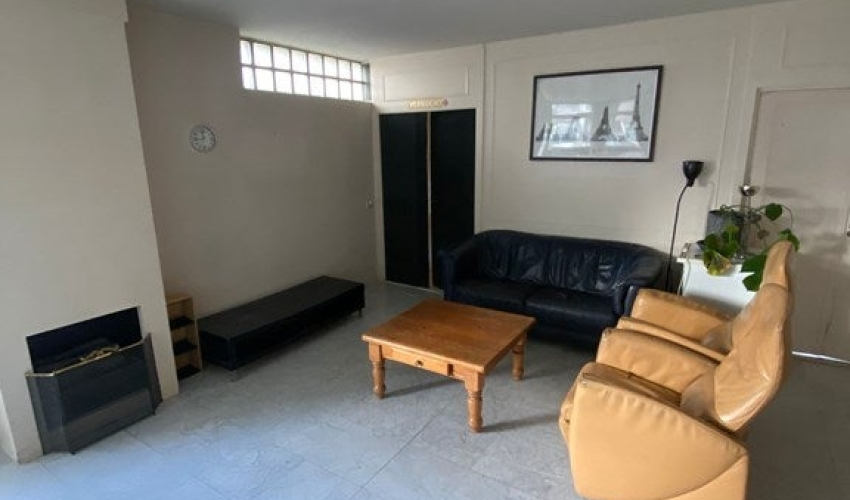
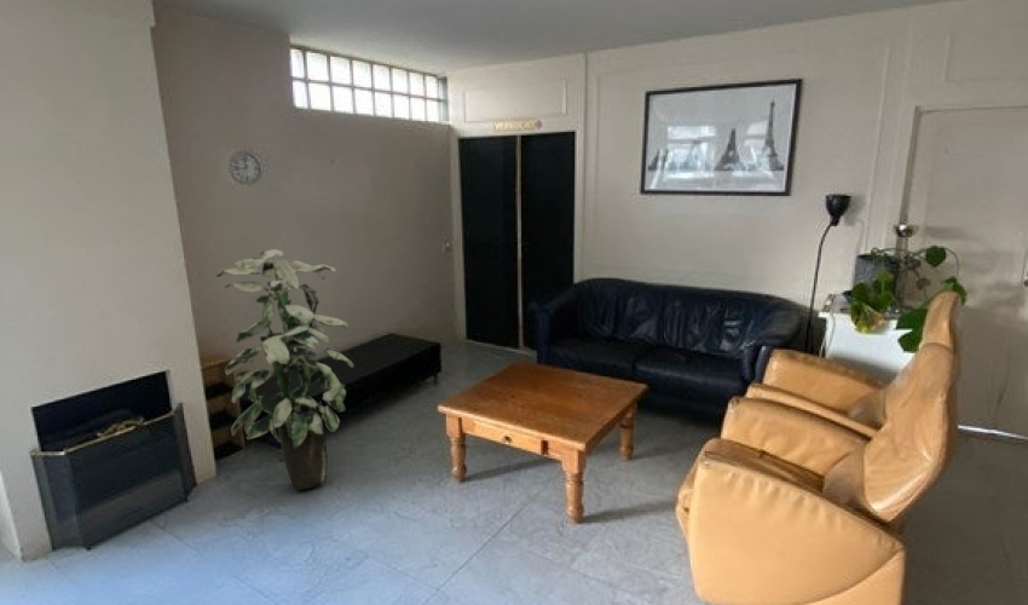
+ indoor plant [214,248,356,491]
